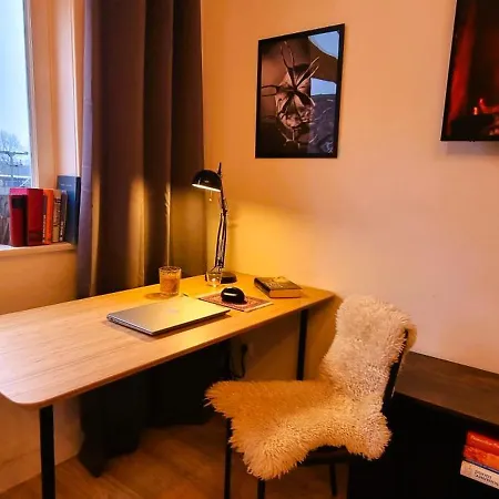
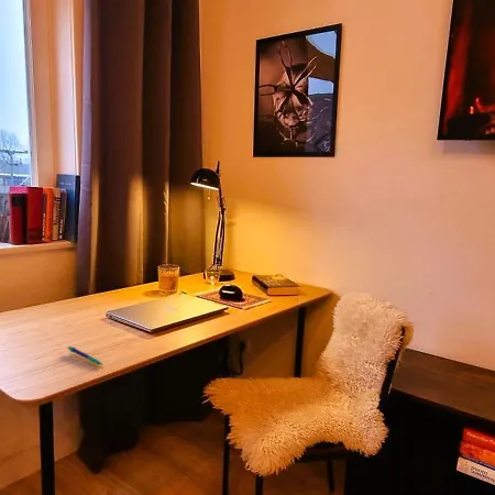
+ pen [67,345,105,366]
